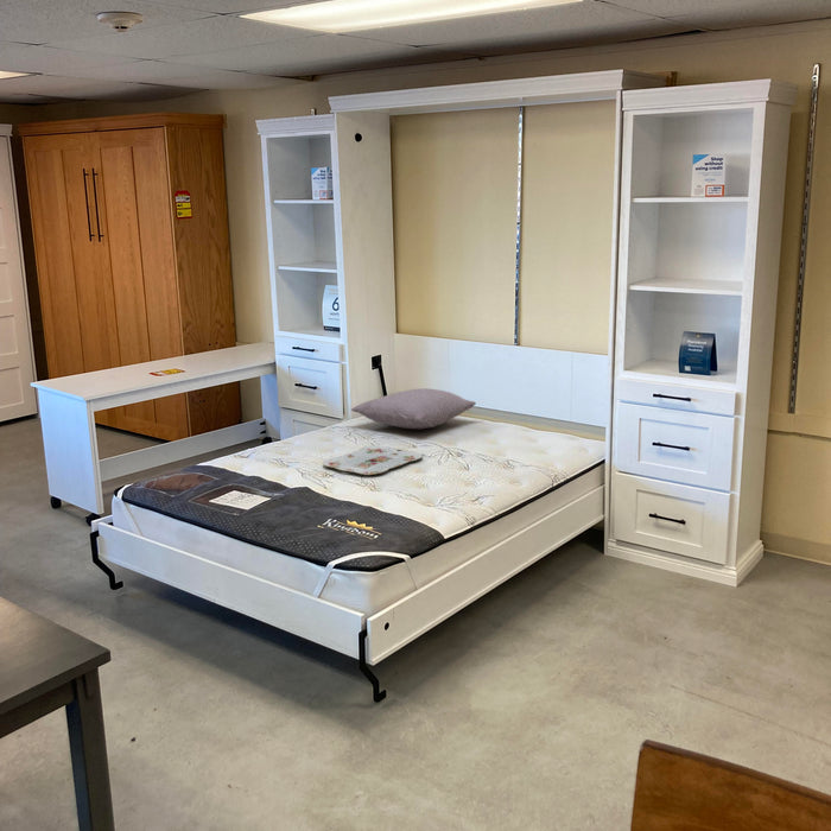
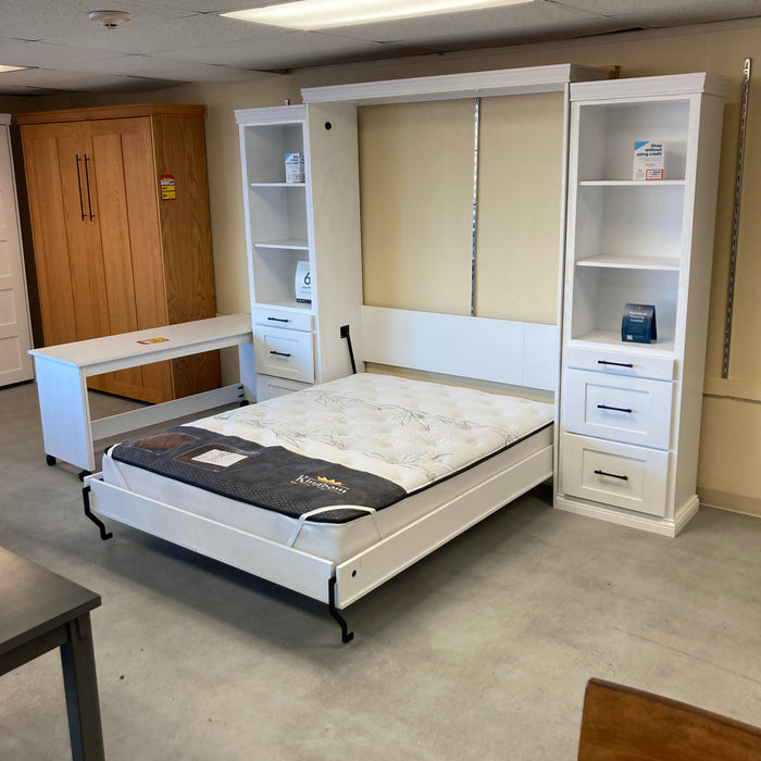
- serving tray [322,445,424,476]
- pillow [350,387,477,431]
